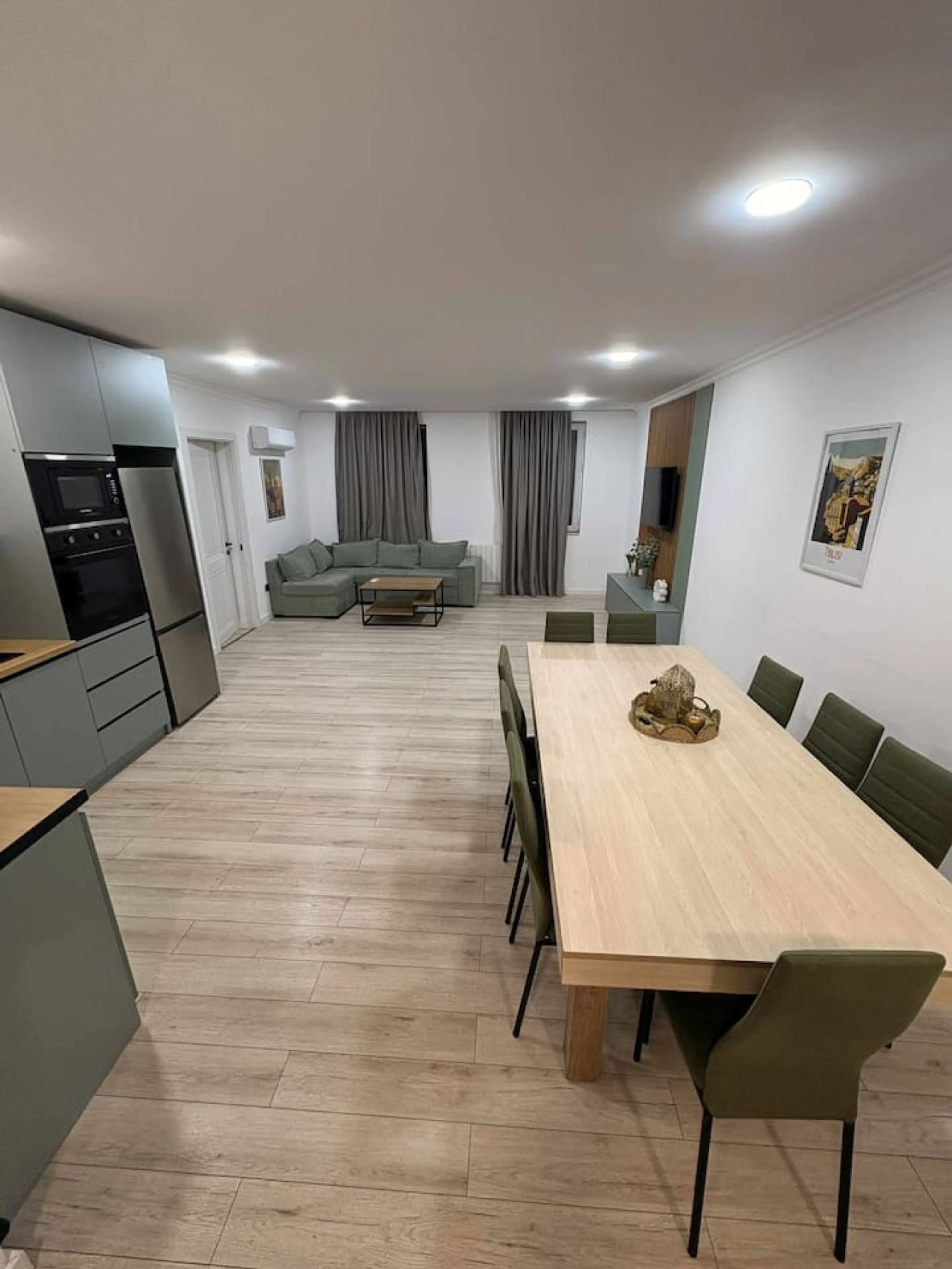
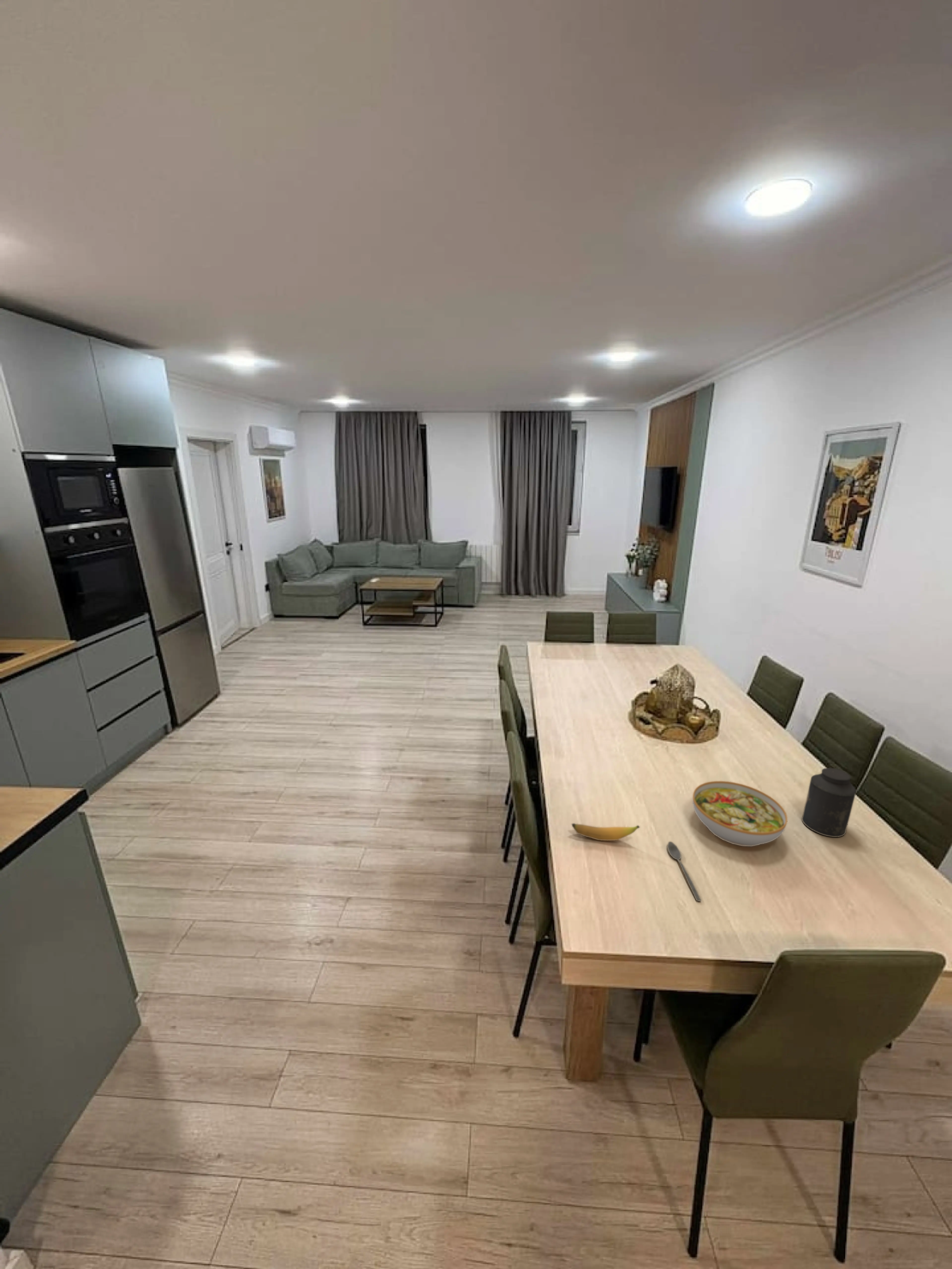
+ bowl [692,781,788,847]
+ banana [571,823,640,841]
+ canister [801,767,857,837]
+ spoon [667,841,701,902]
